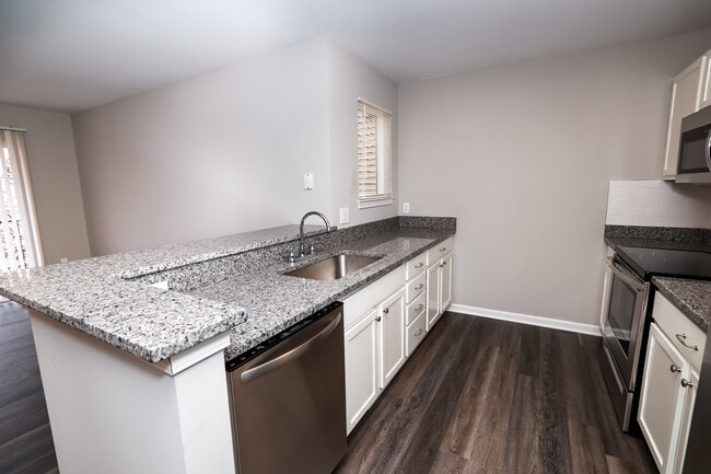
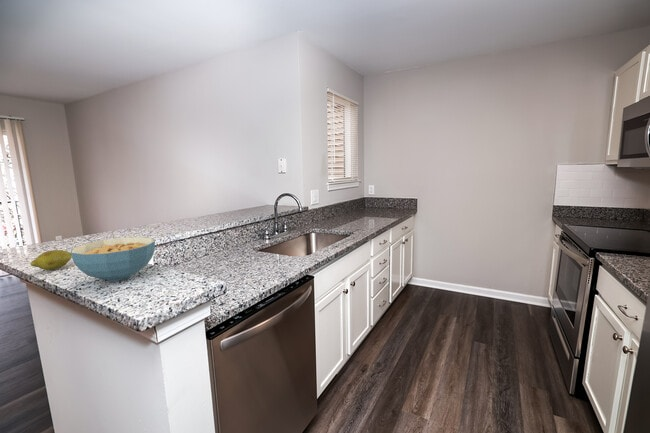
+ fruit [29,249,72,271]
+ cereal bowl [70,236,156,282]
